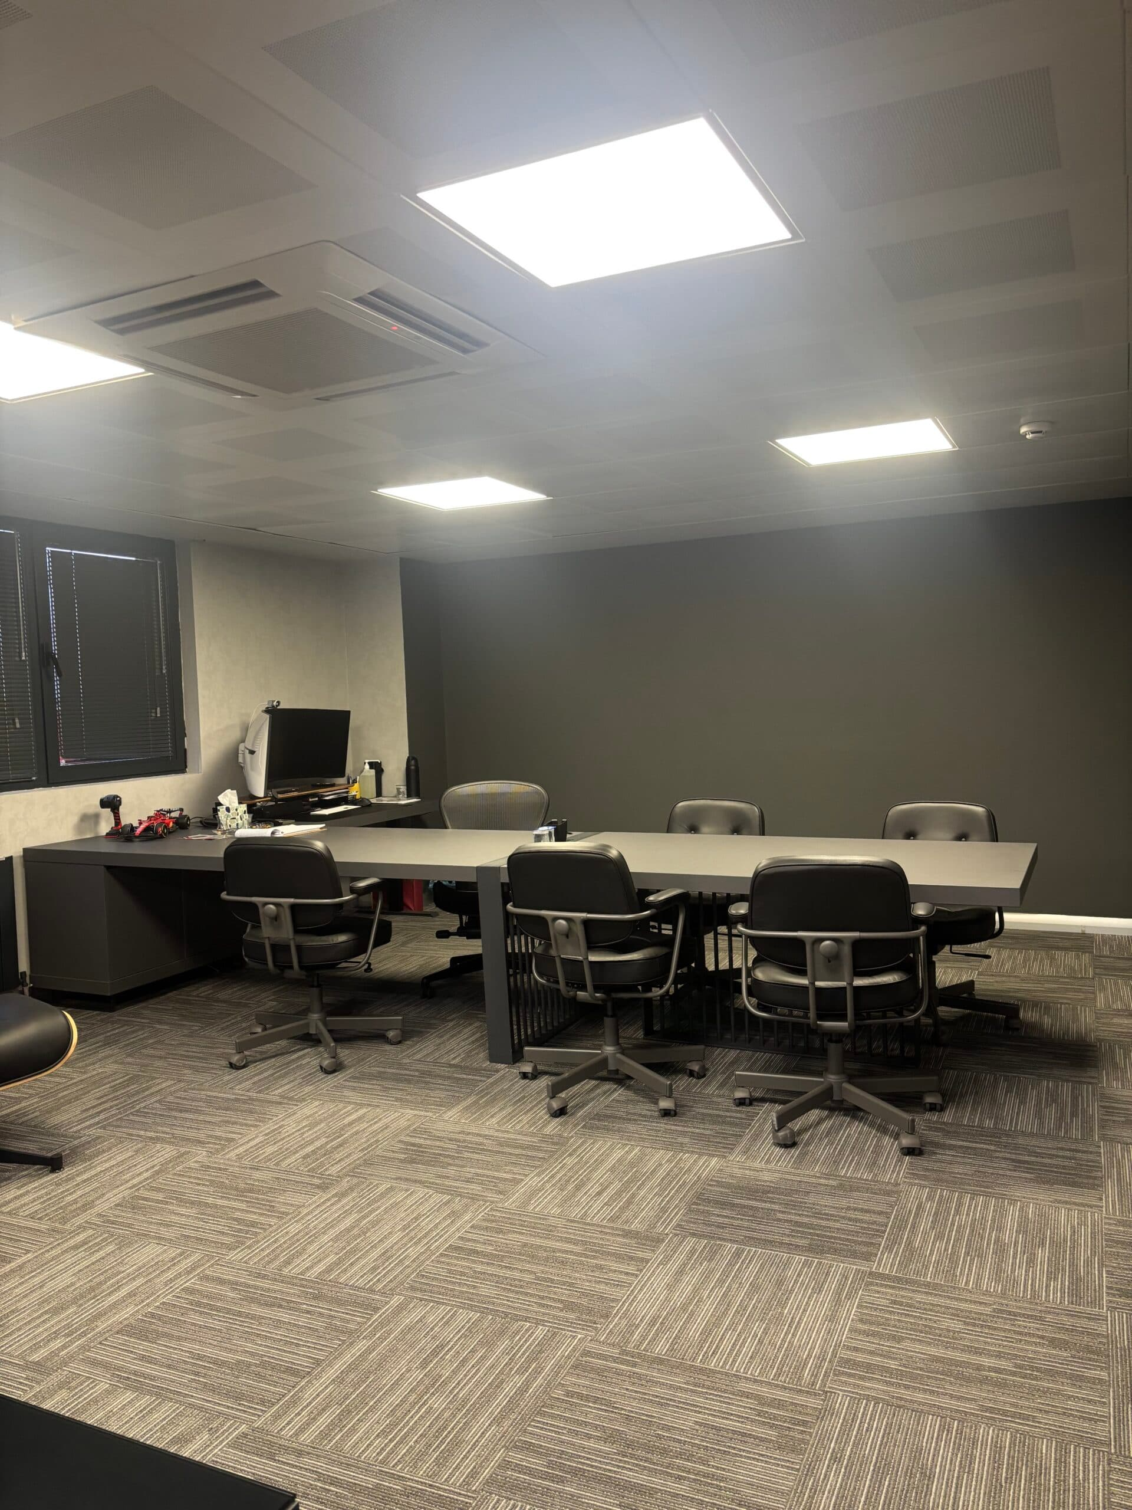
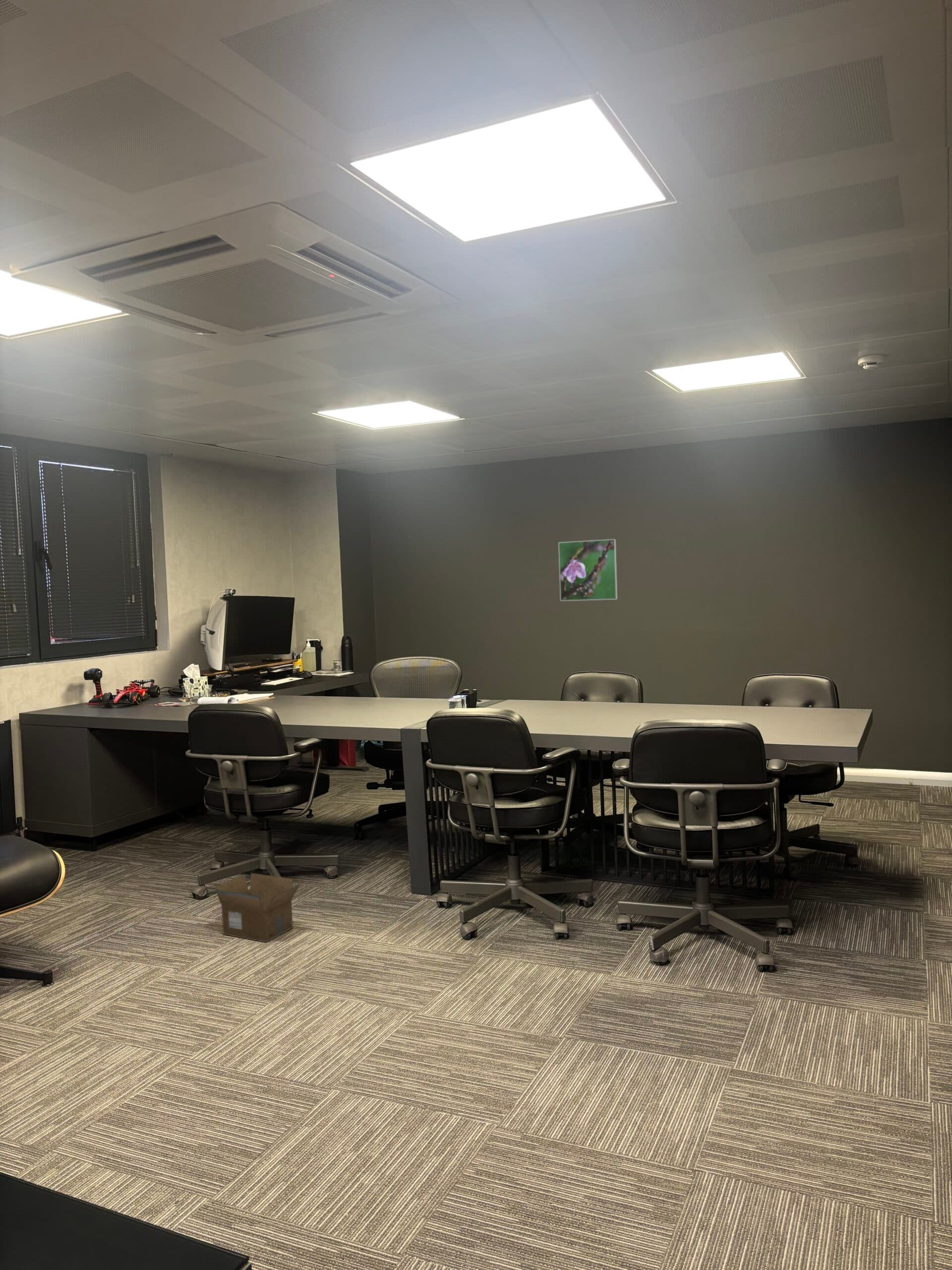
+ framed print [558,539,618,601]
+ cardboard box [215,873,301,943]
